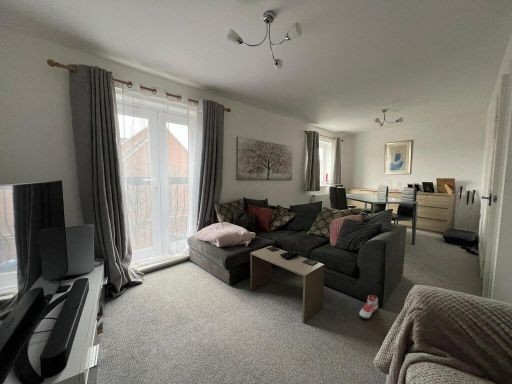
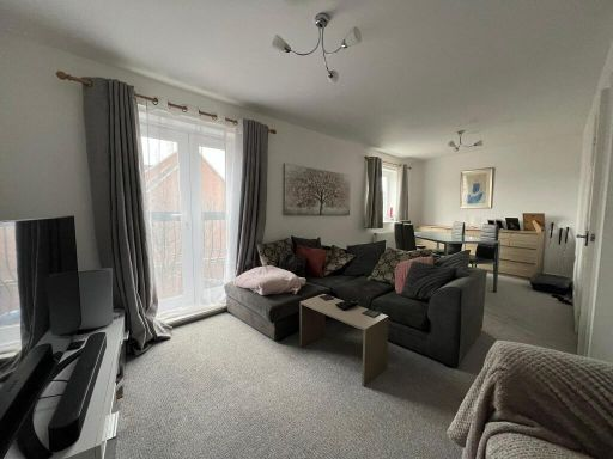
- sneaker [358,294,379,320]
